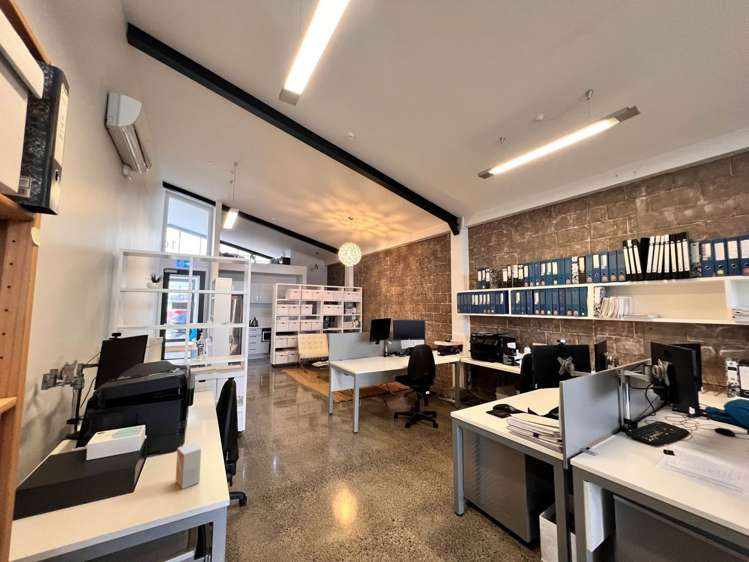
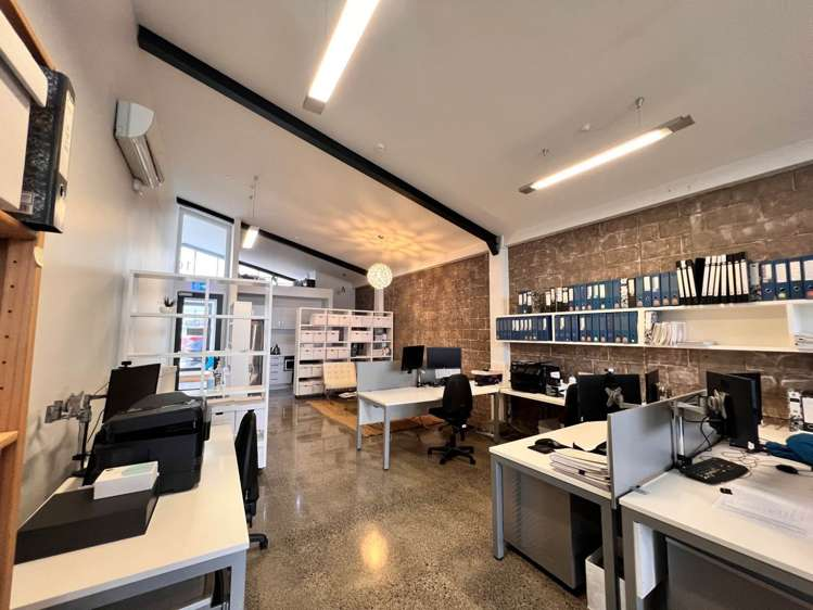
- small box [175,442,202,490]
